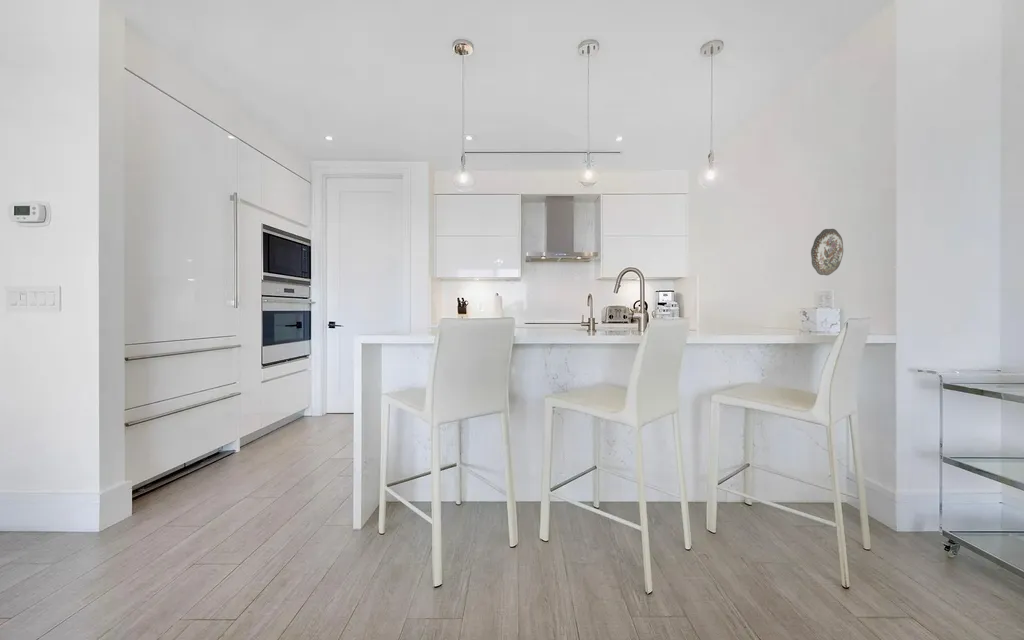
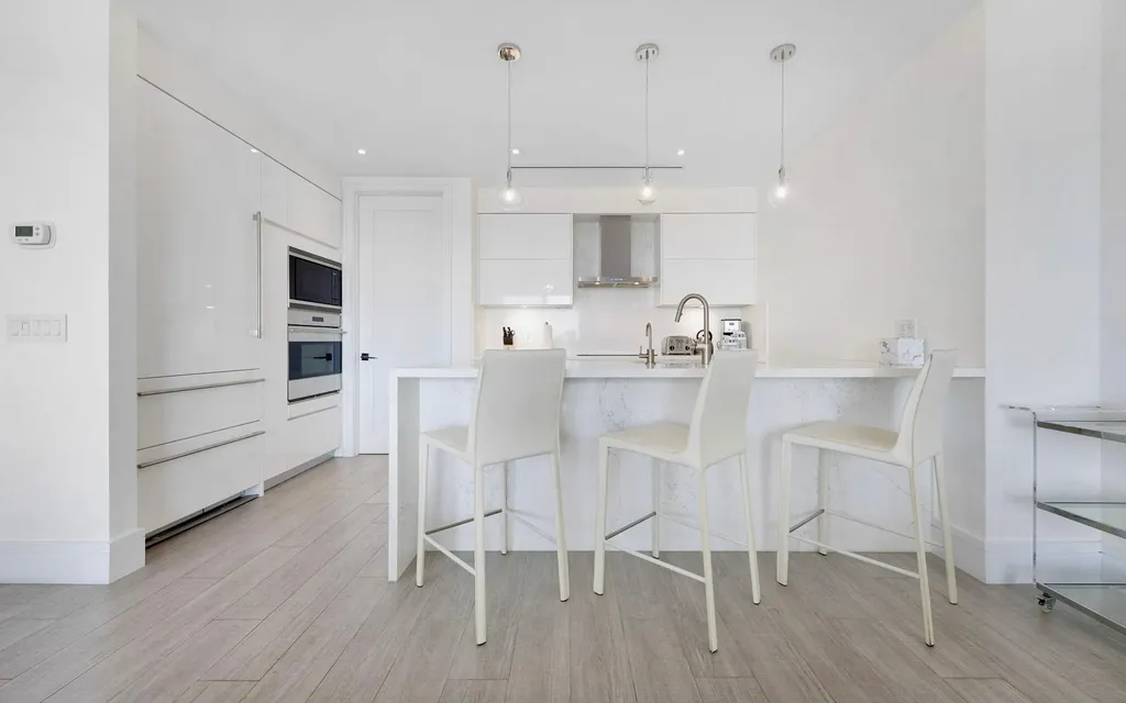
- decorative plate [810,228,844,276]
